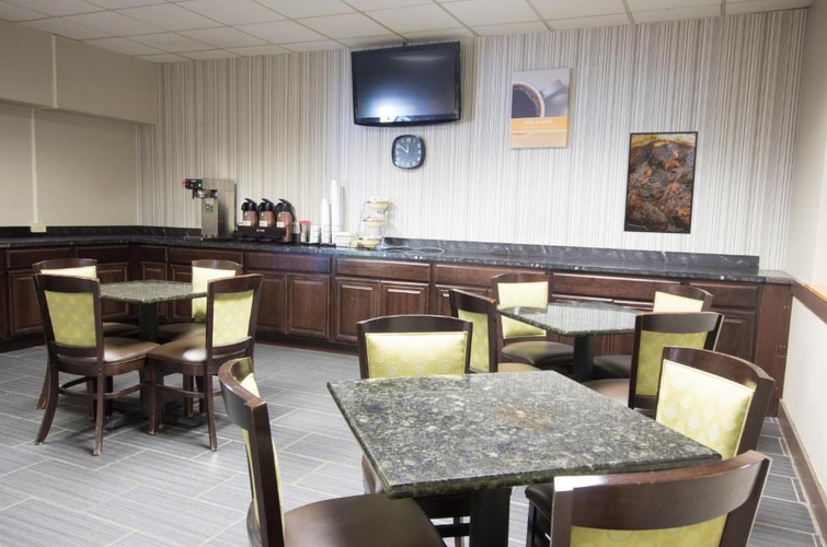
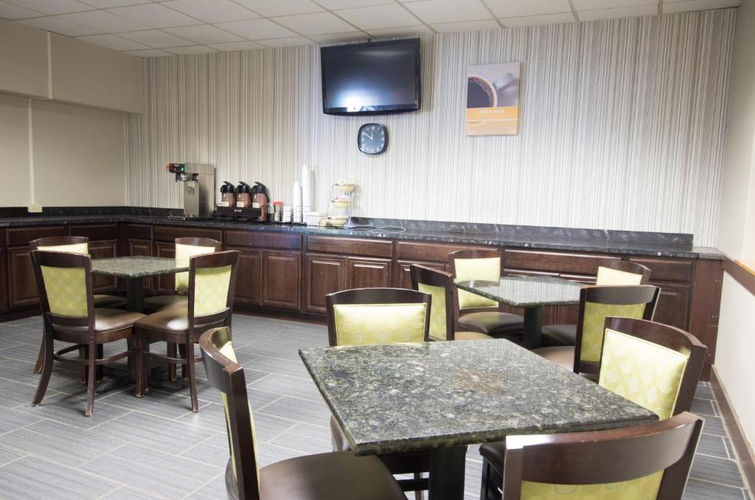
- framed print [622,130,699,235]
